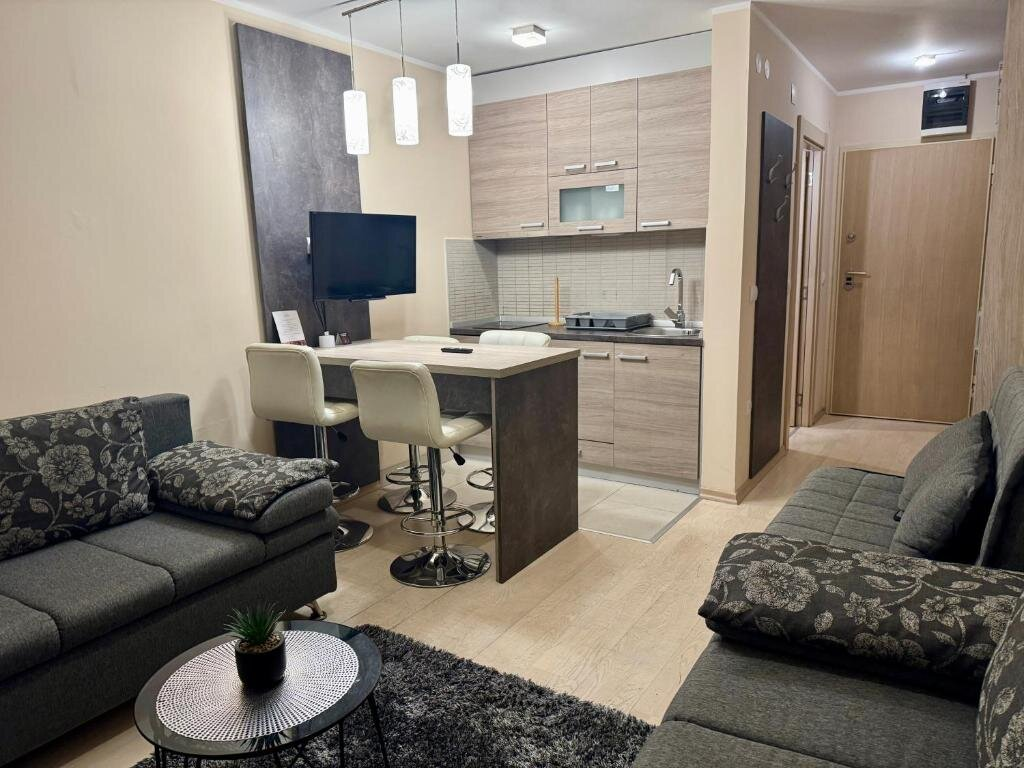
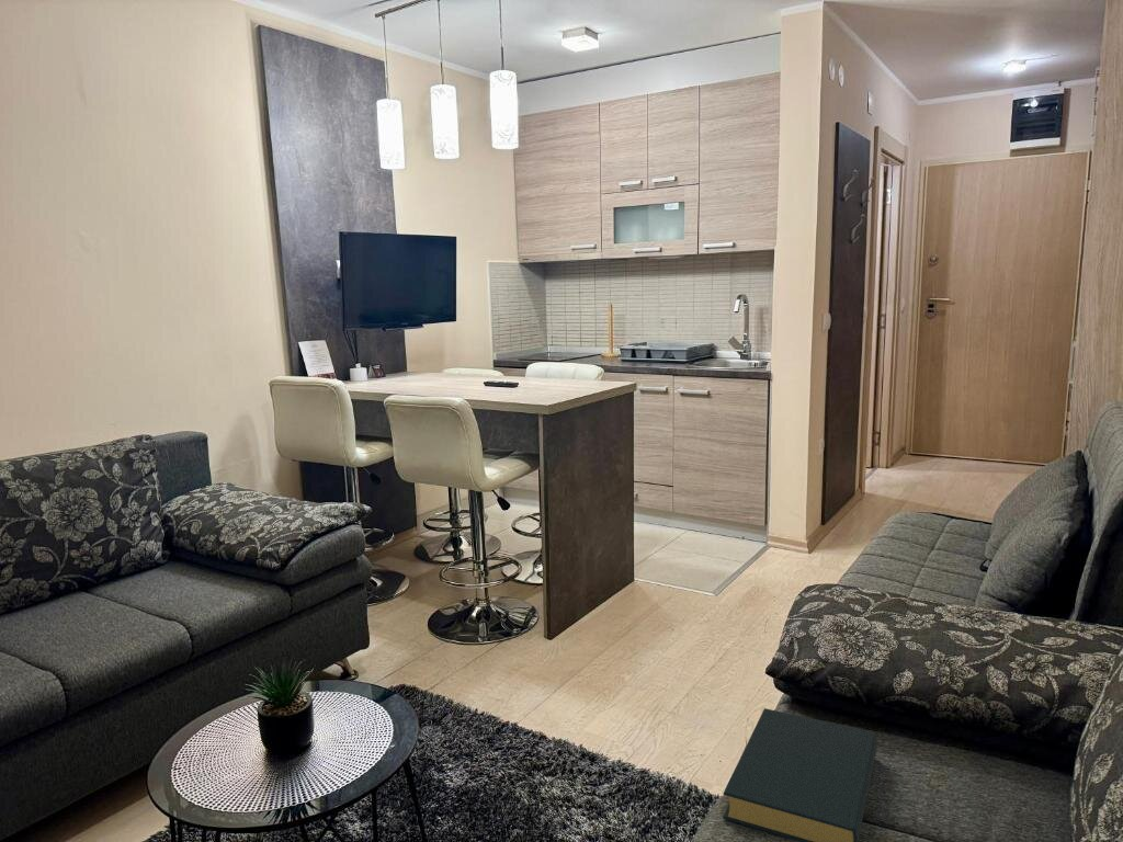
+ hardback book [722,707,878,842]
